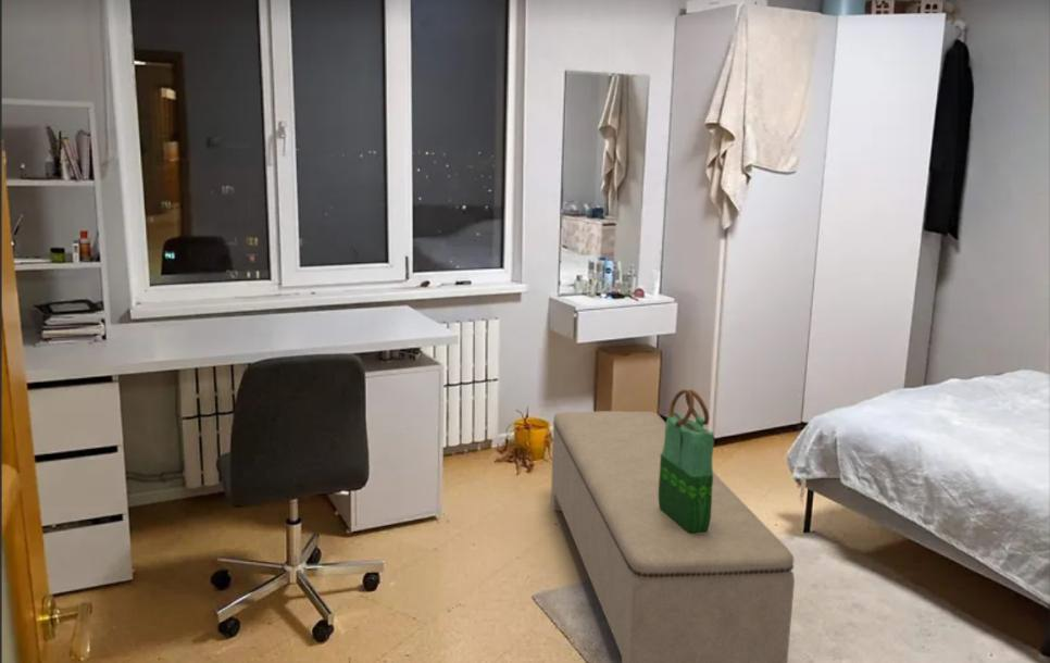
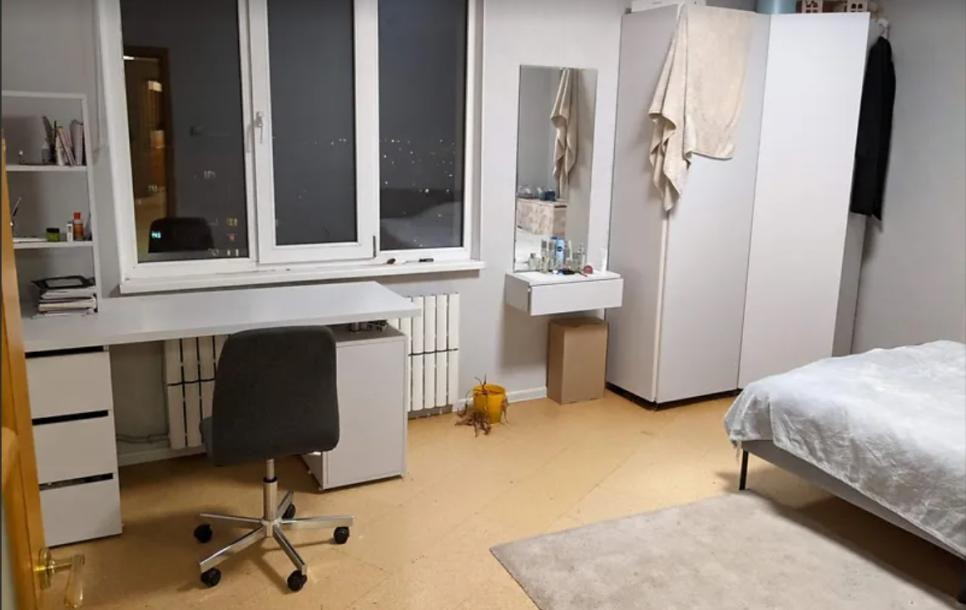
- bench [550,410,796,663]
- tote bag [659,388,715,534]
